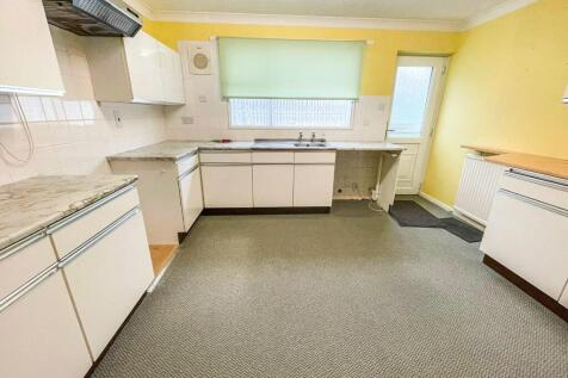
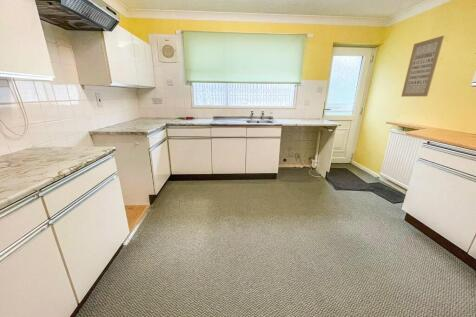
+ wall art [400,35,445,98]
